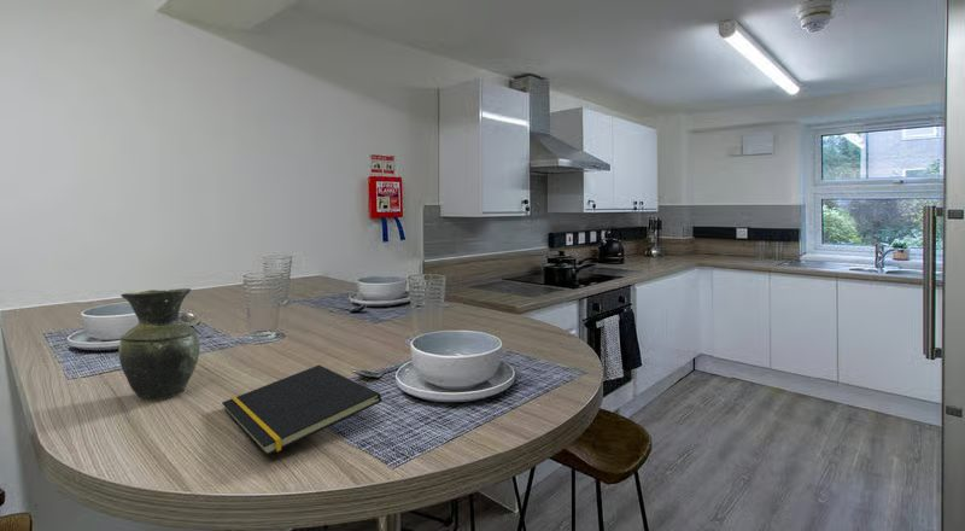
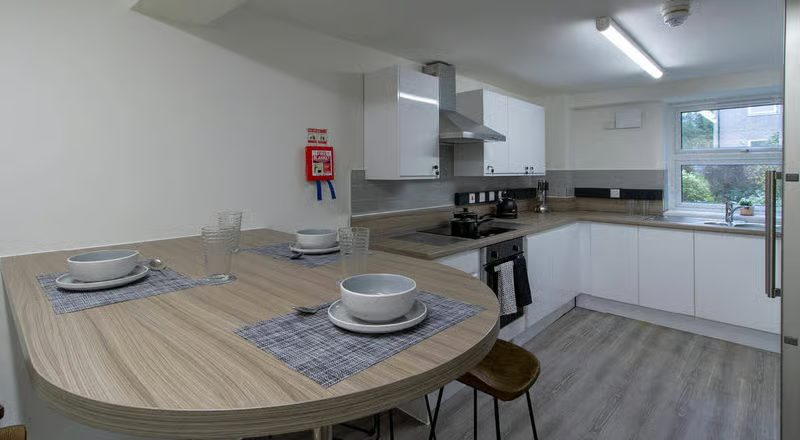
- notepad [221,364,382,457]
- vase [118,287,201,401]
